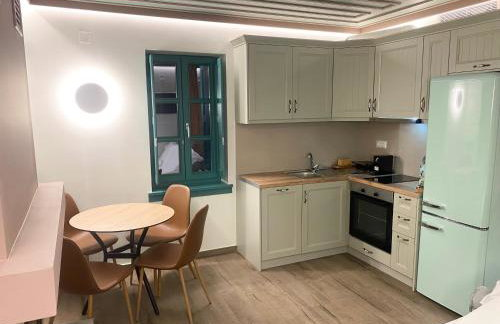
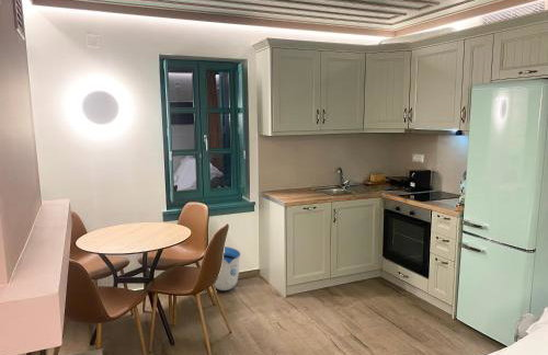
+ sun visor [214,245,241,291]
